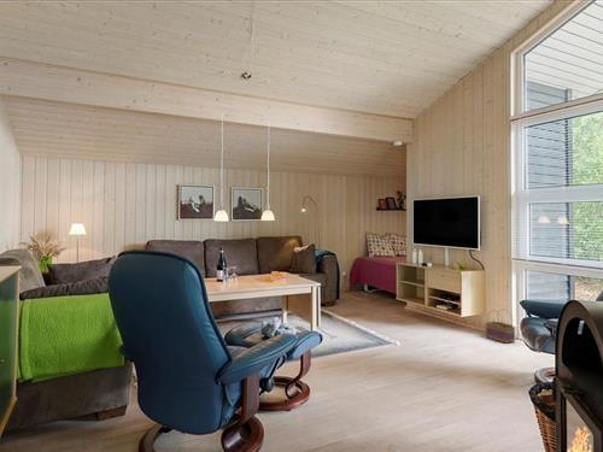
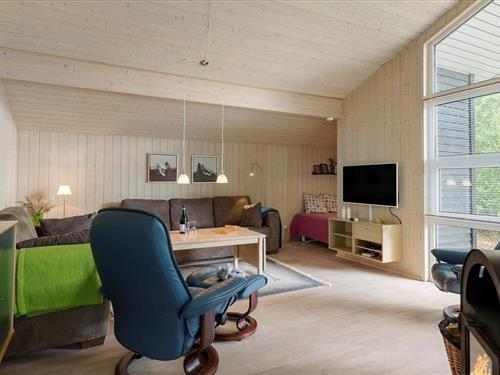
- basket [485,307,517,345]
